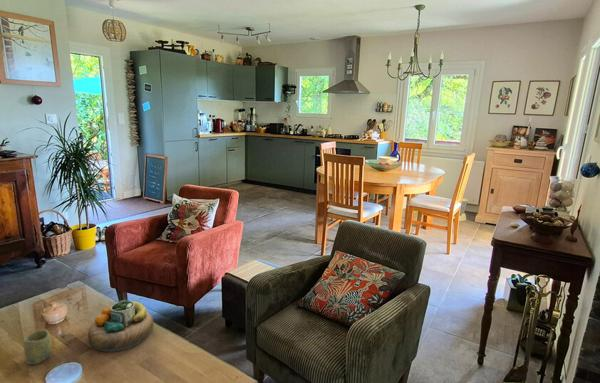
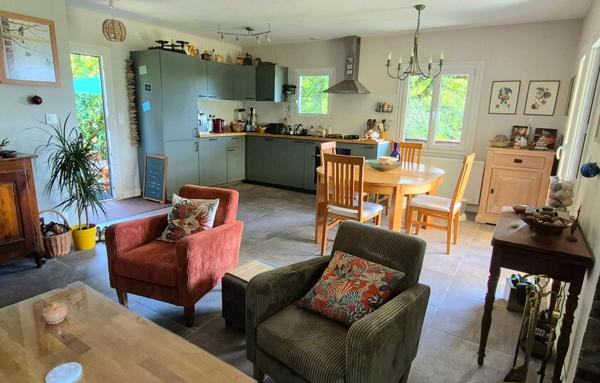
- cup [23,329,52,366]
- decorative bowl [87,298,154,353]
